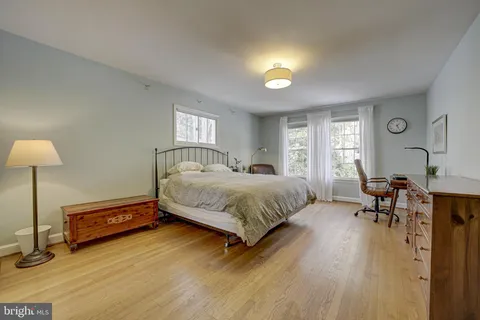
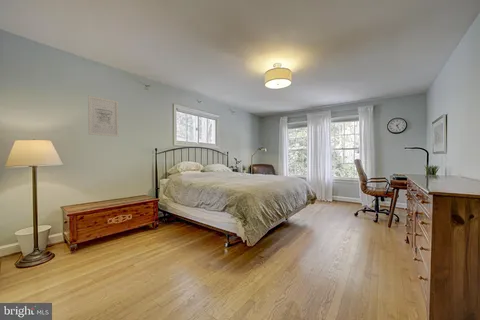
+ wall art [87,95,120,138]
